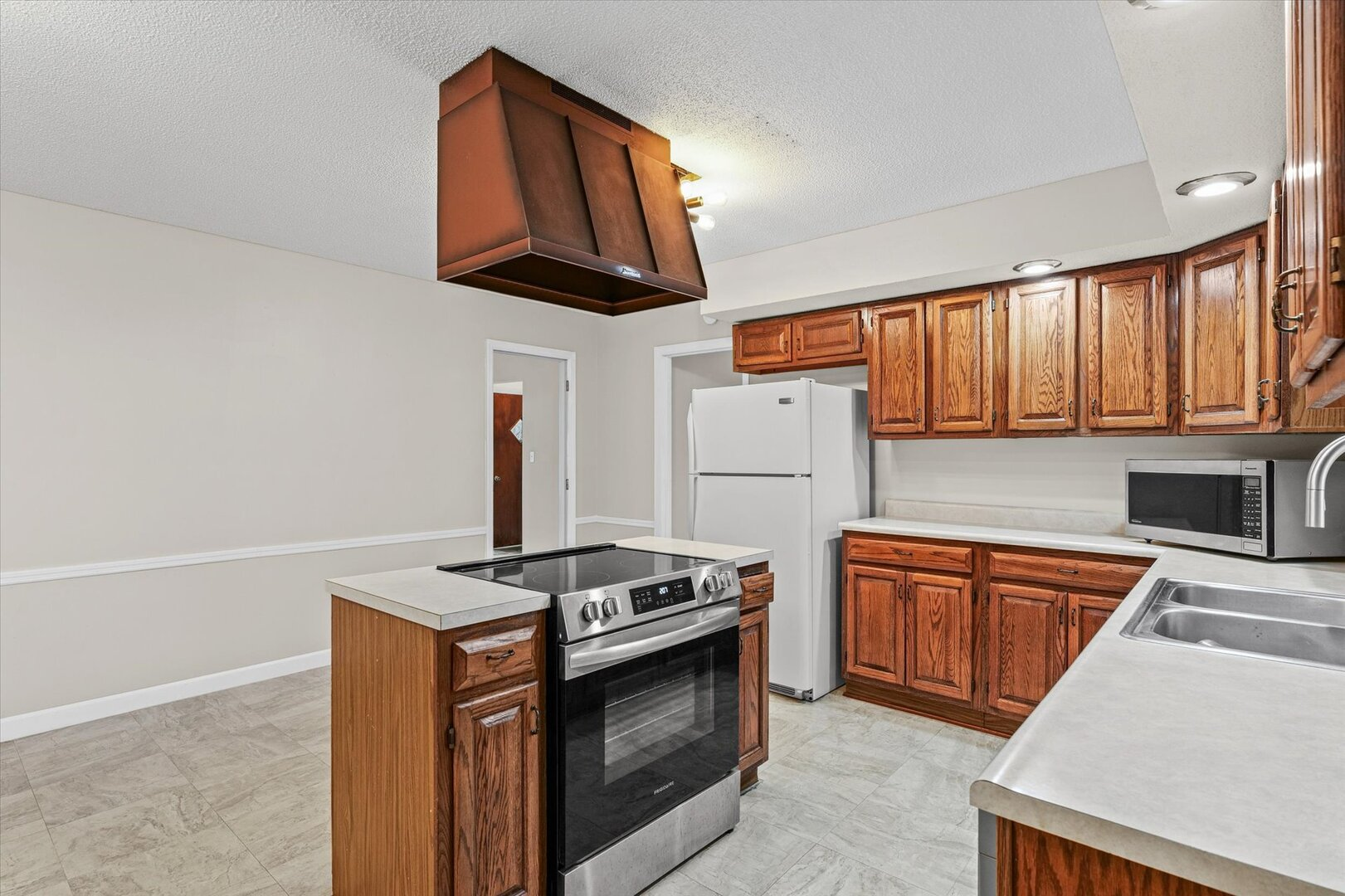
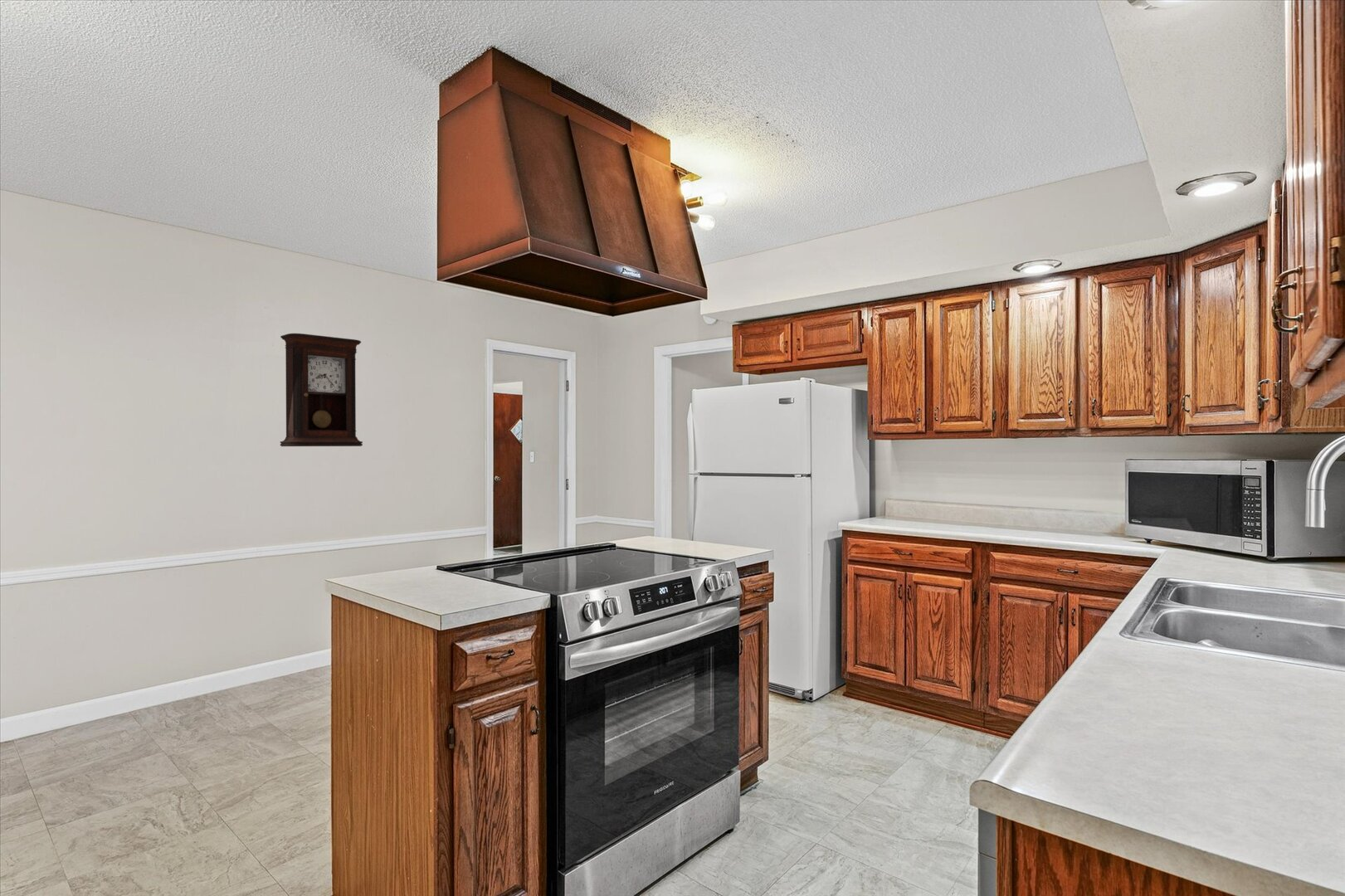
+ pendulum clock [280,333,363,447]
